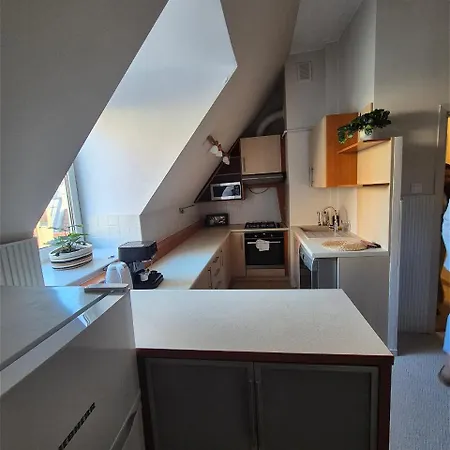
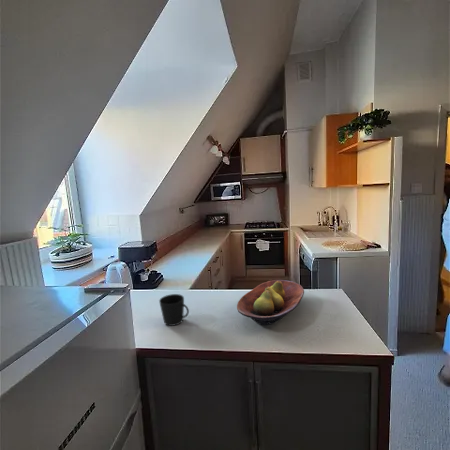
+ cup [158,293,190,327]
+ fruit bowl [236,279,305,326]
